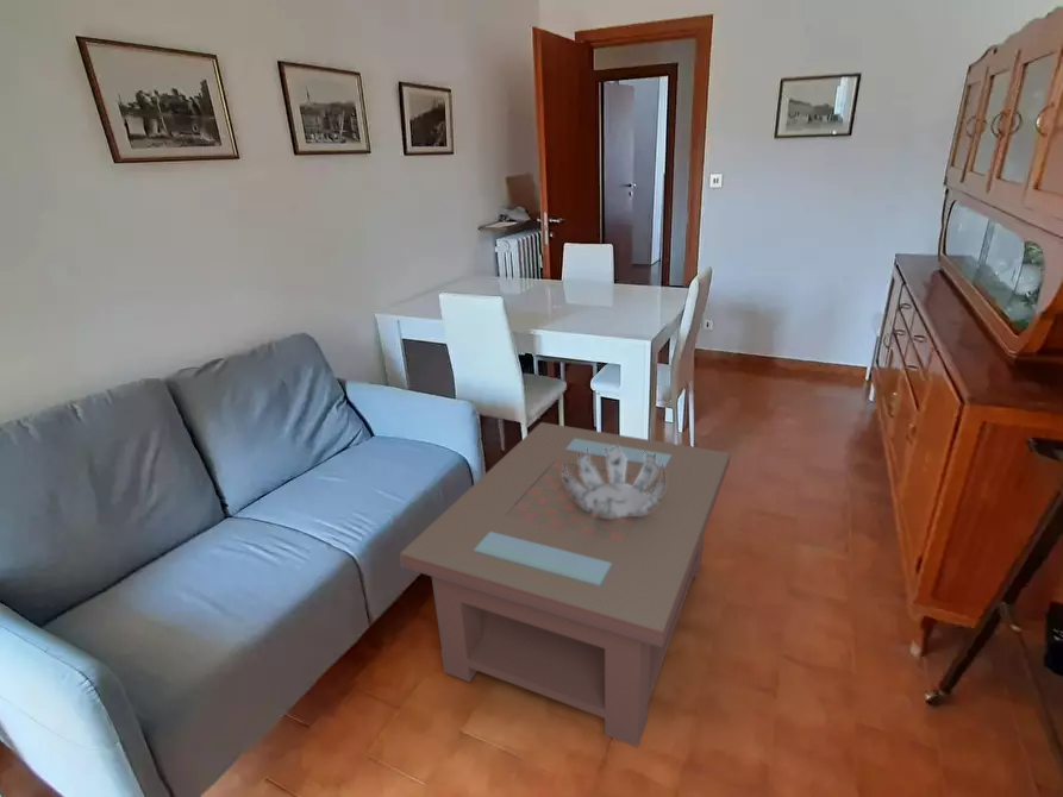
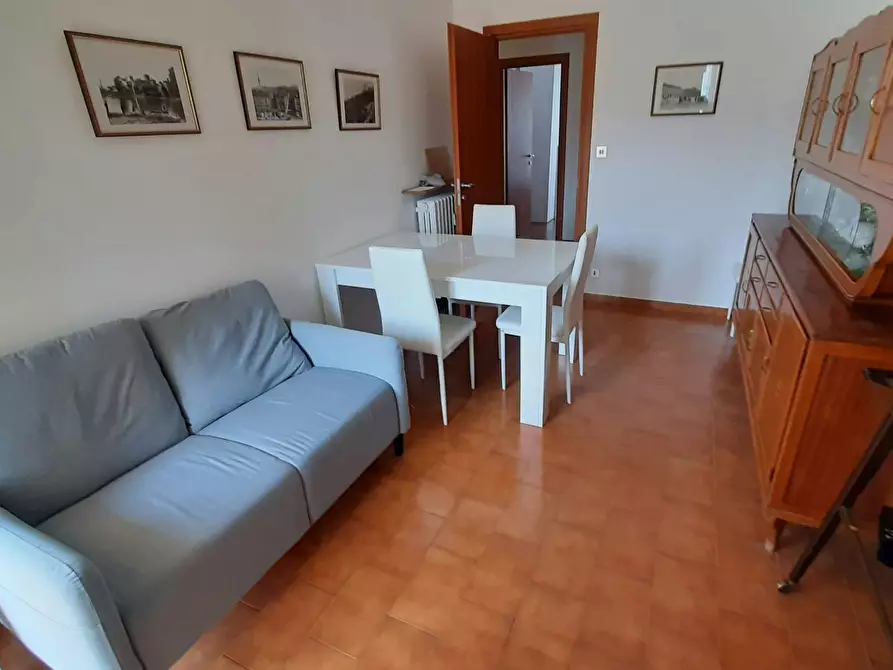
- coffee table [399,421,731,748]
- decorative bowl [562,443,665,520]
